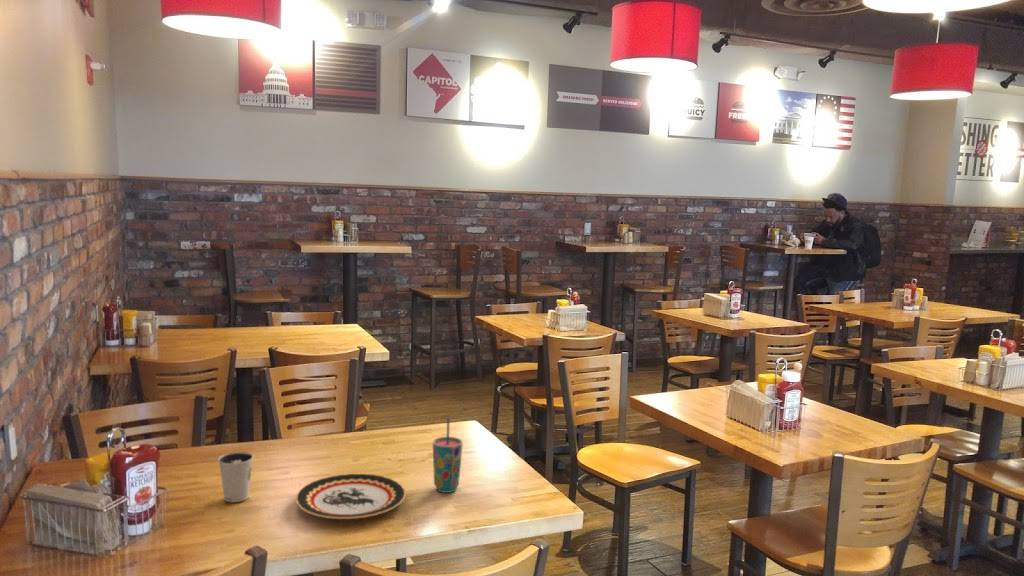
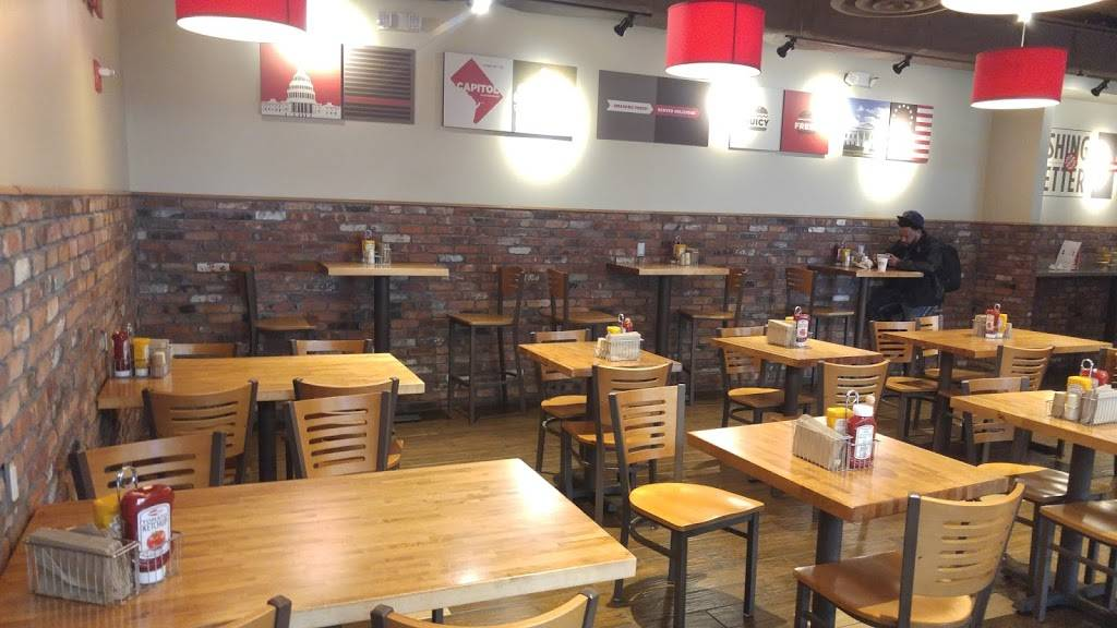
- cup [432,417,464,494]
- dixie cup [217,451,255,503]
- plate [294,473,407,520]
